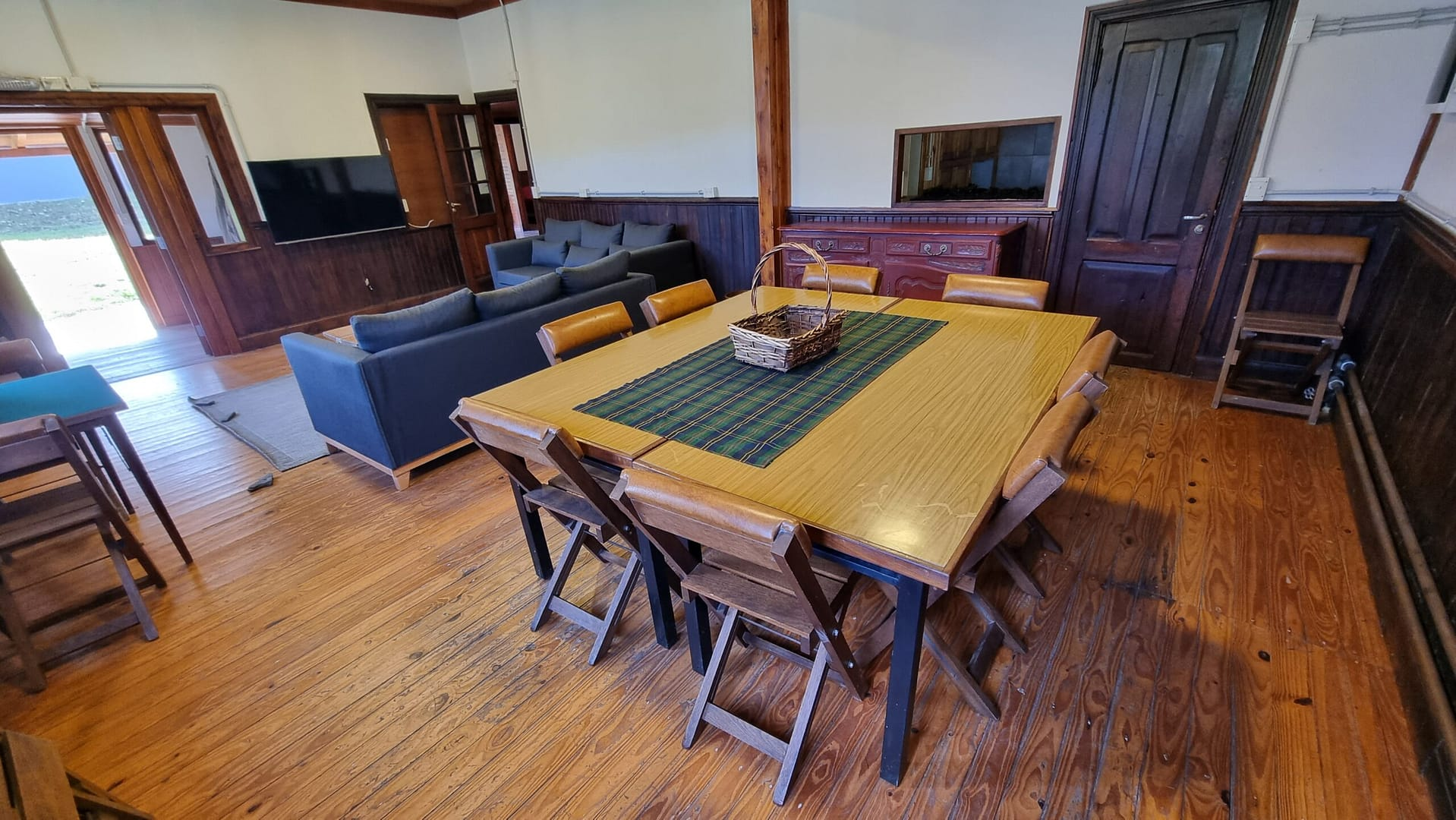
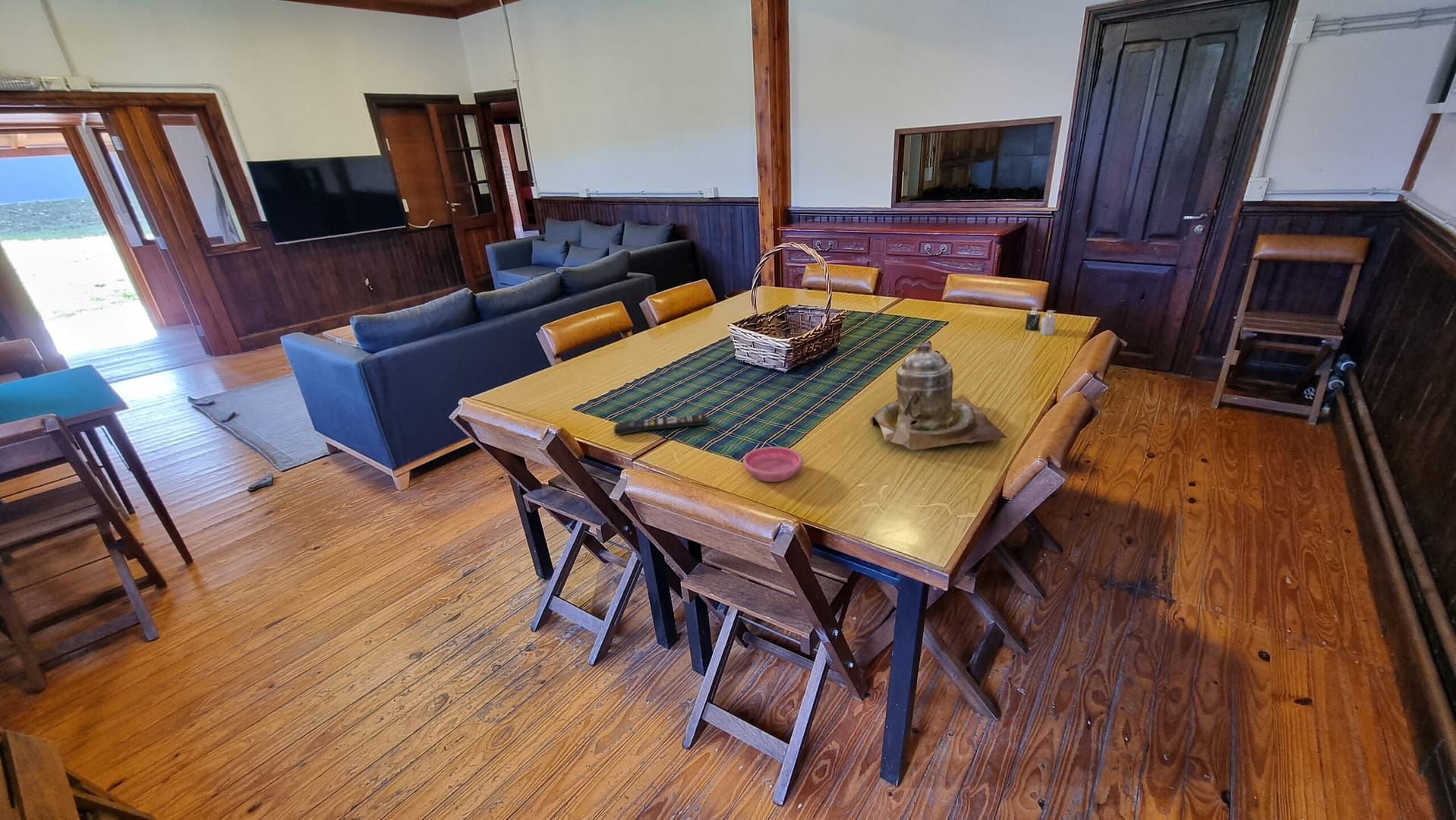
+ teapot [868,340,1008,451]
+ saucer [742,446,803,483]
+ candle [1025,306,1057,336]
+ remote control [613,414,709,437]
